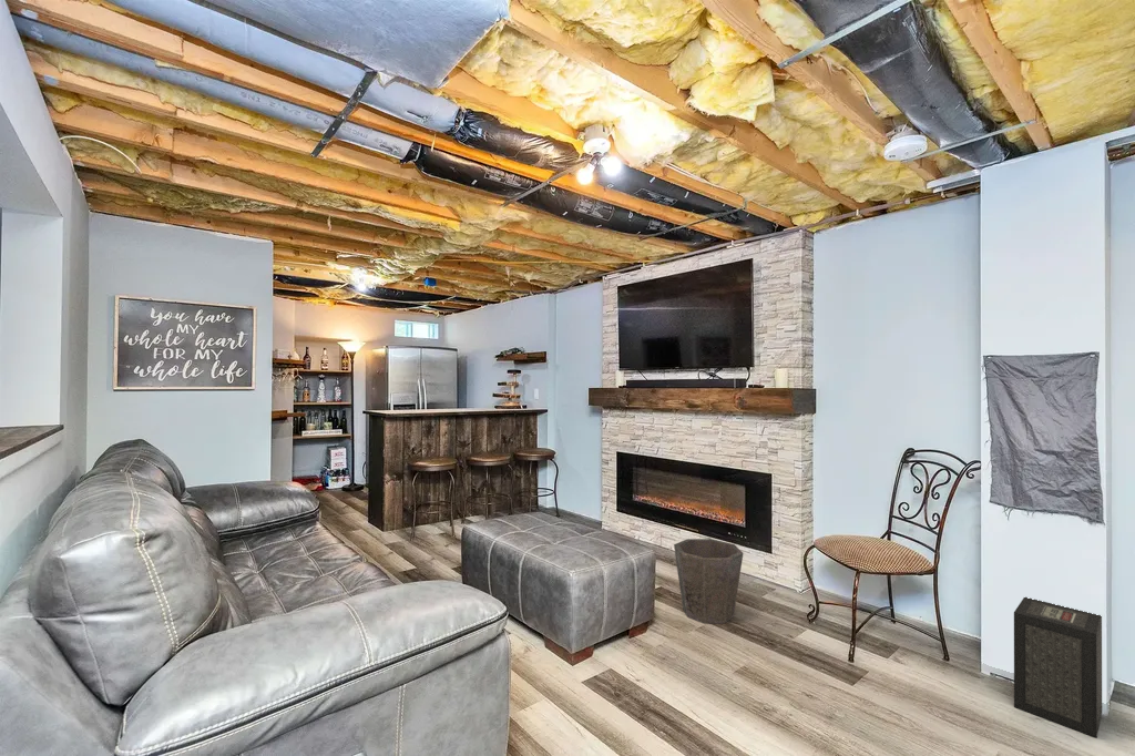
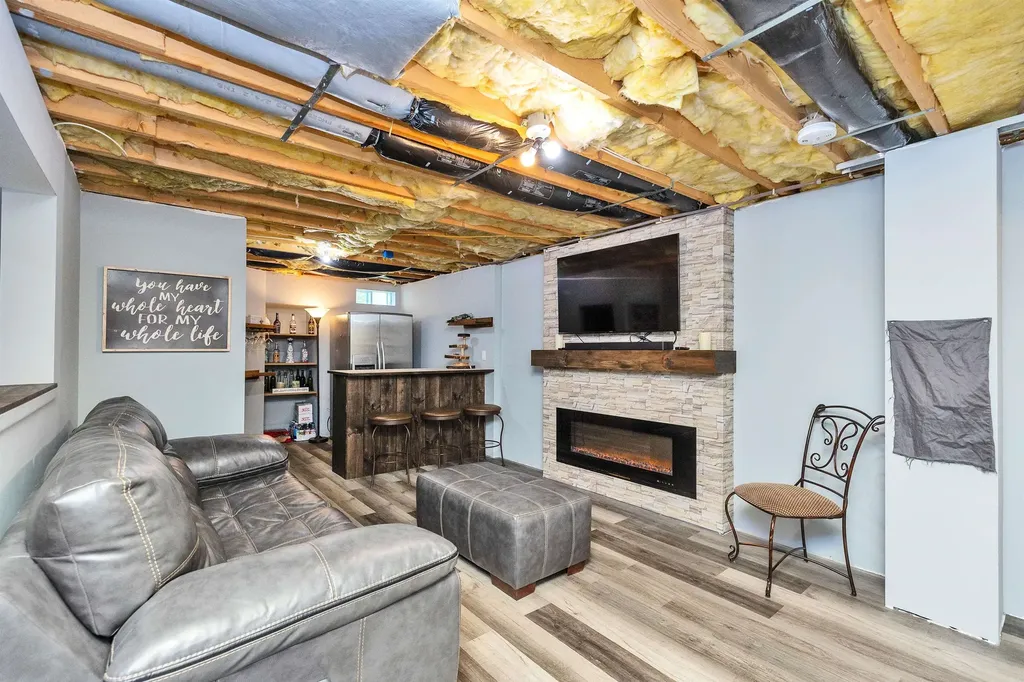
- waste bin [673,538,744,624]
- speaker [1013,596,1103,738]
